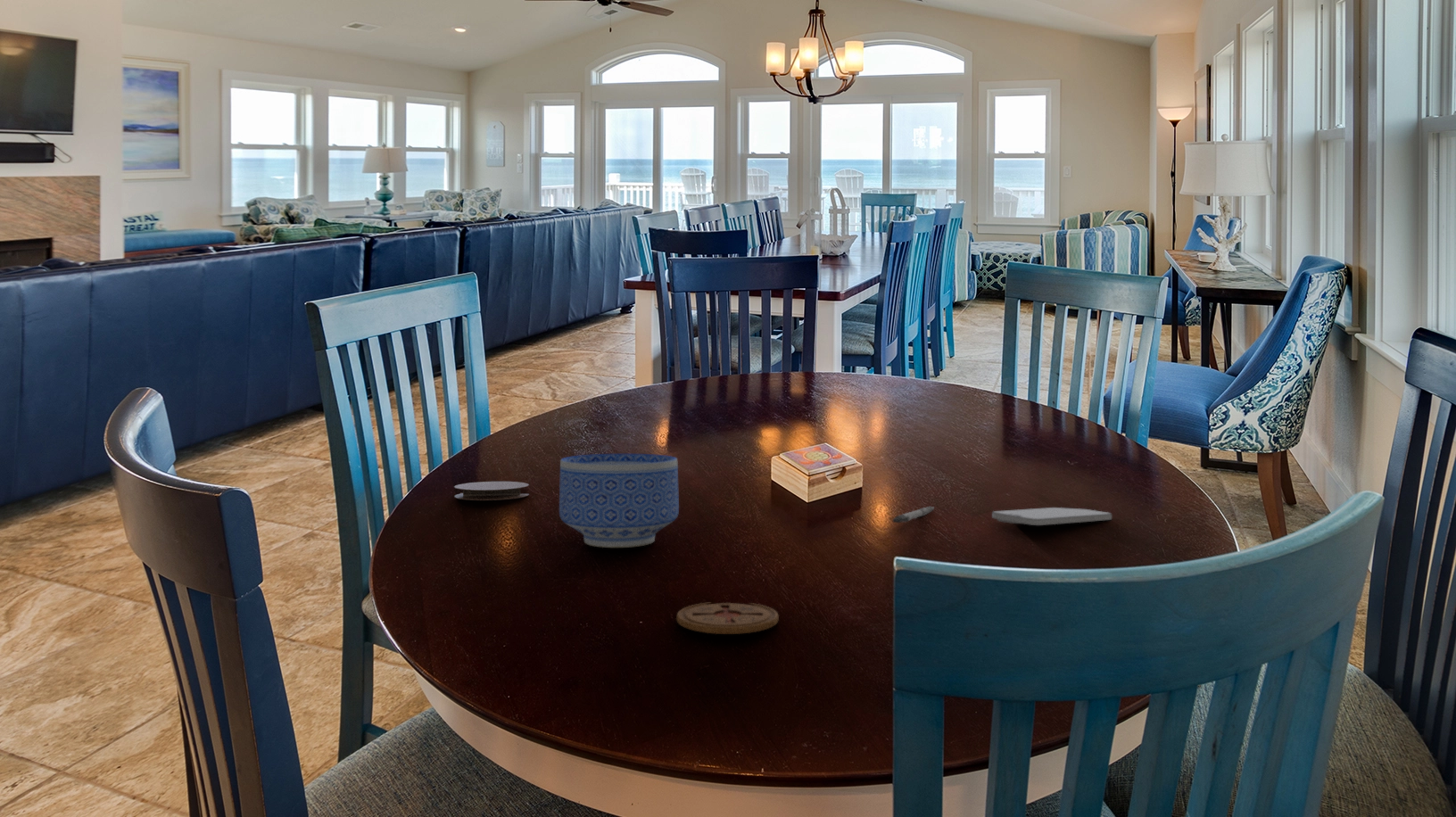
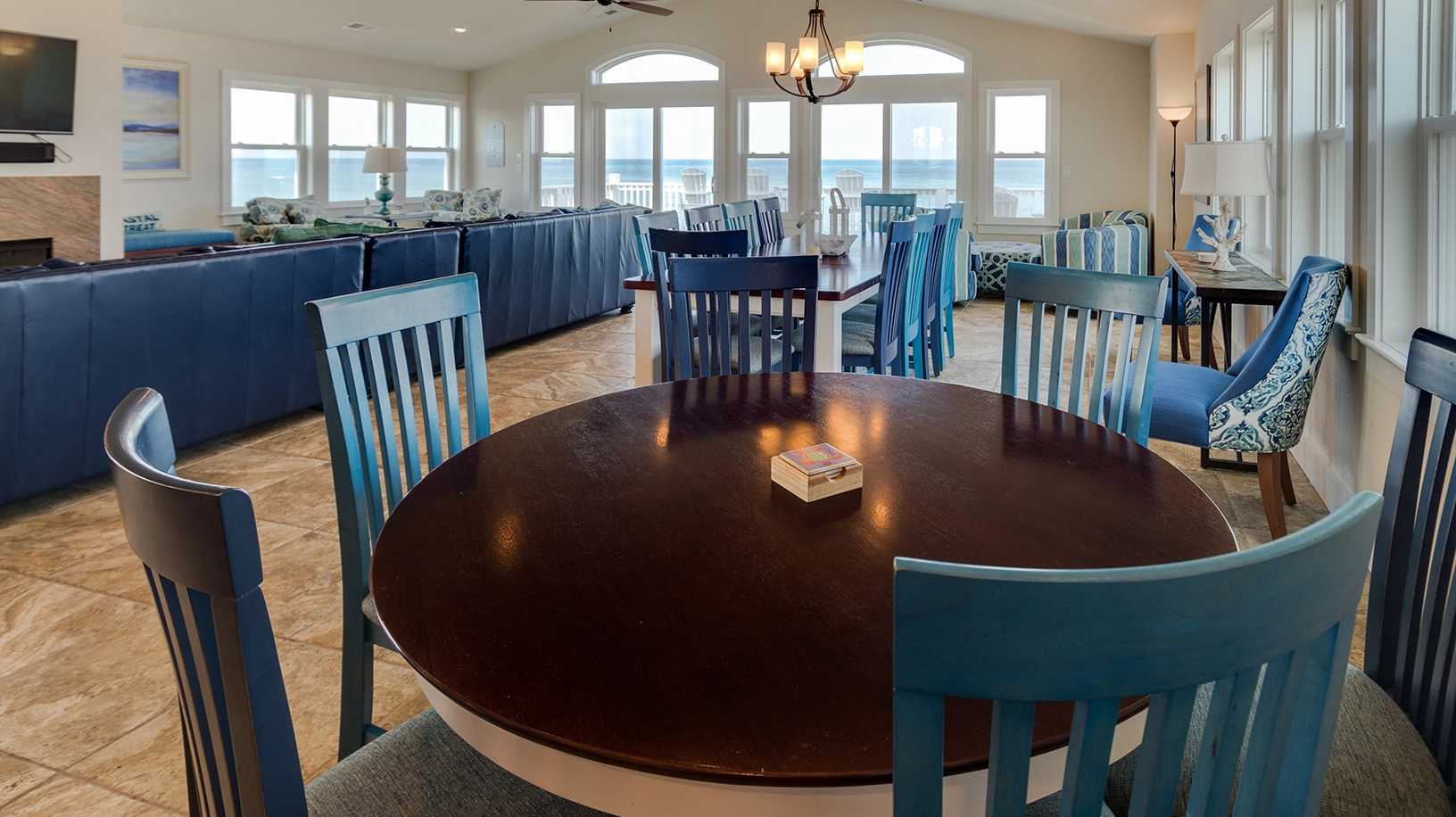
- coaster [453,481,530,501]
- bowl [558,453,680,549]
- smartphone [991,507,1113,526]
- coaster [675,602,780,635]
- pen [891,506,935,524]
